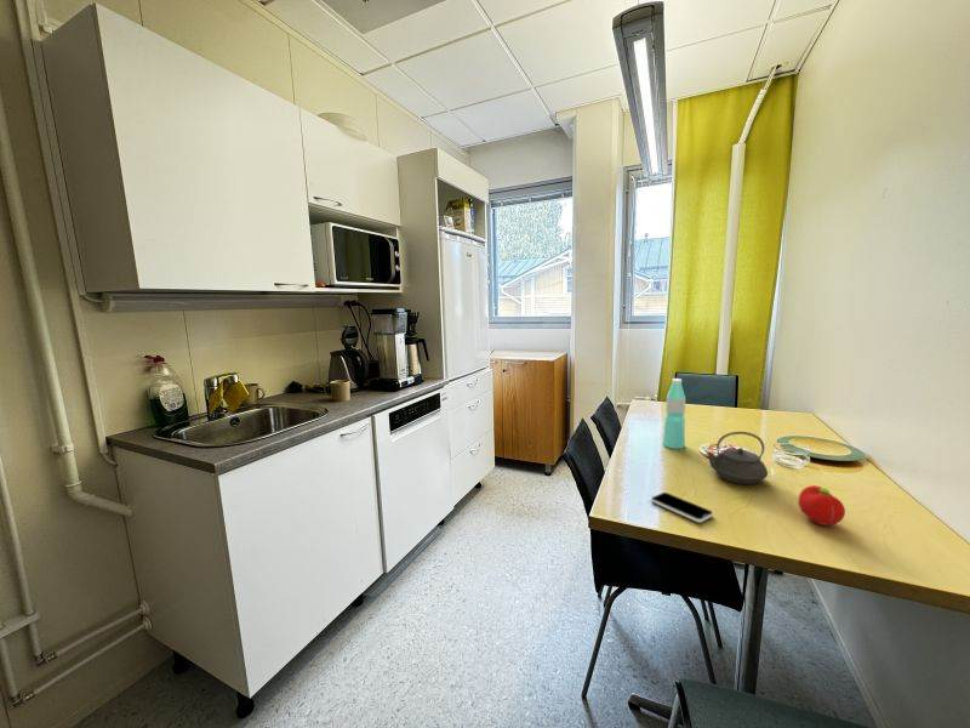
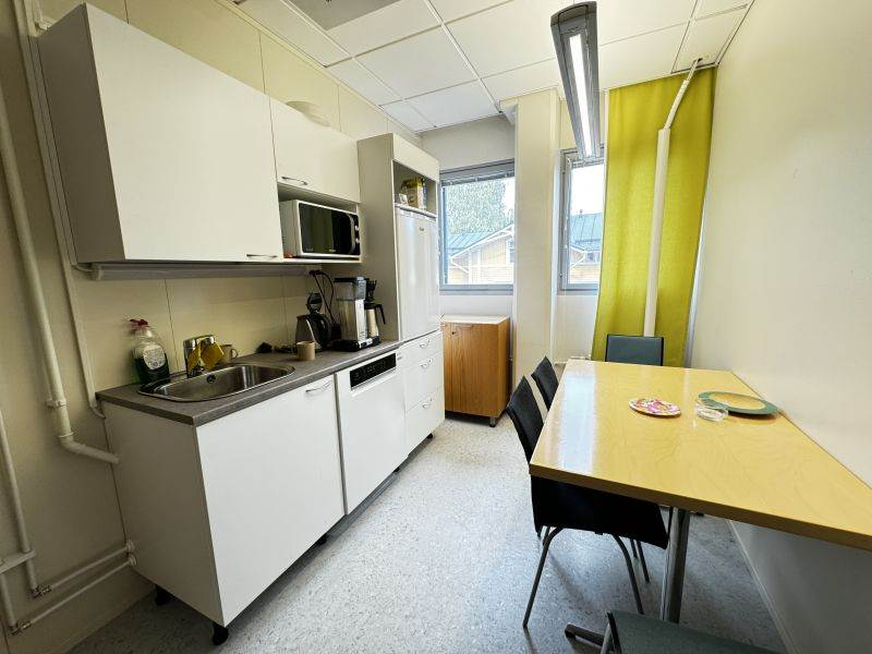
- water bottle [662,377,686,450]
- teapot [704,431,769,485]
- smartphone [650,491,714,523]
- fruit [797,484,846,527]
